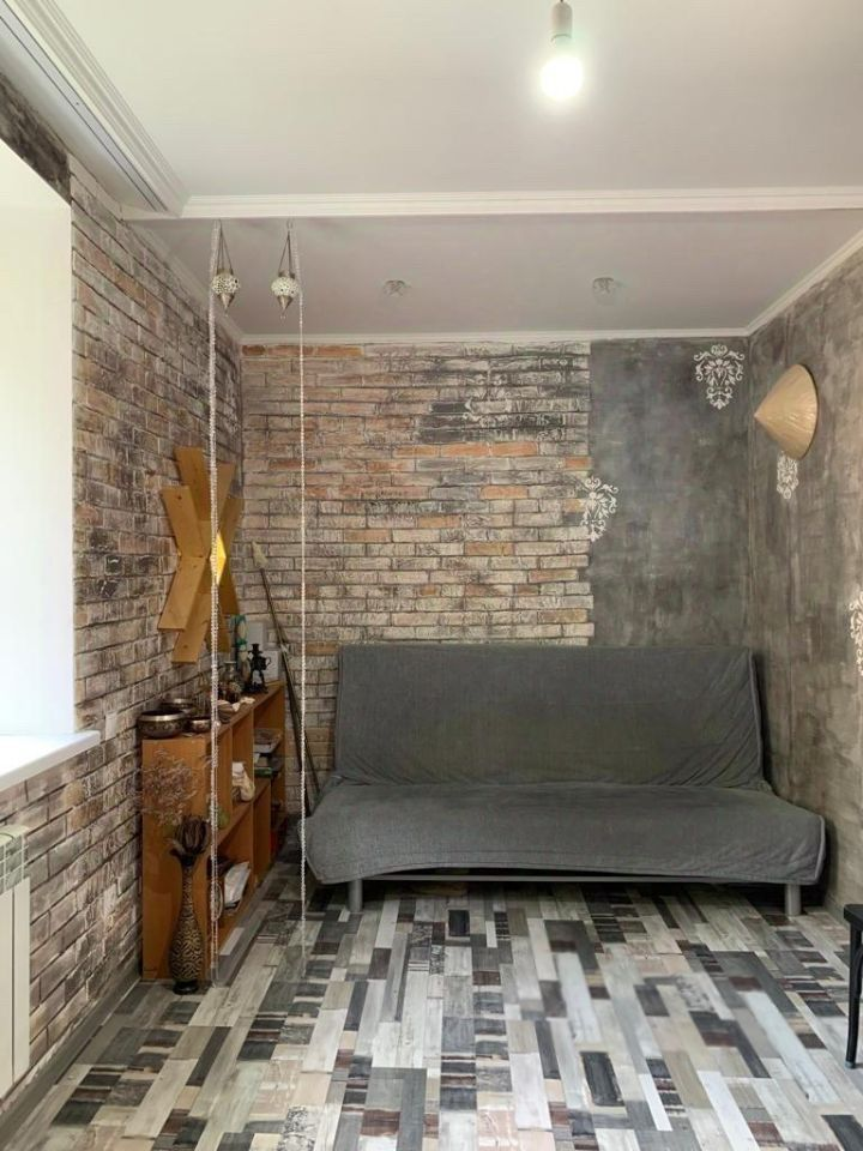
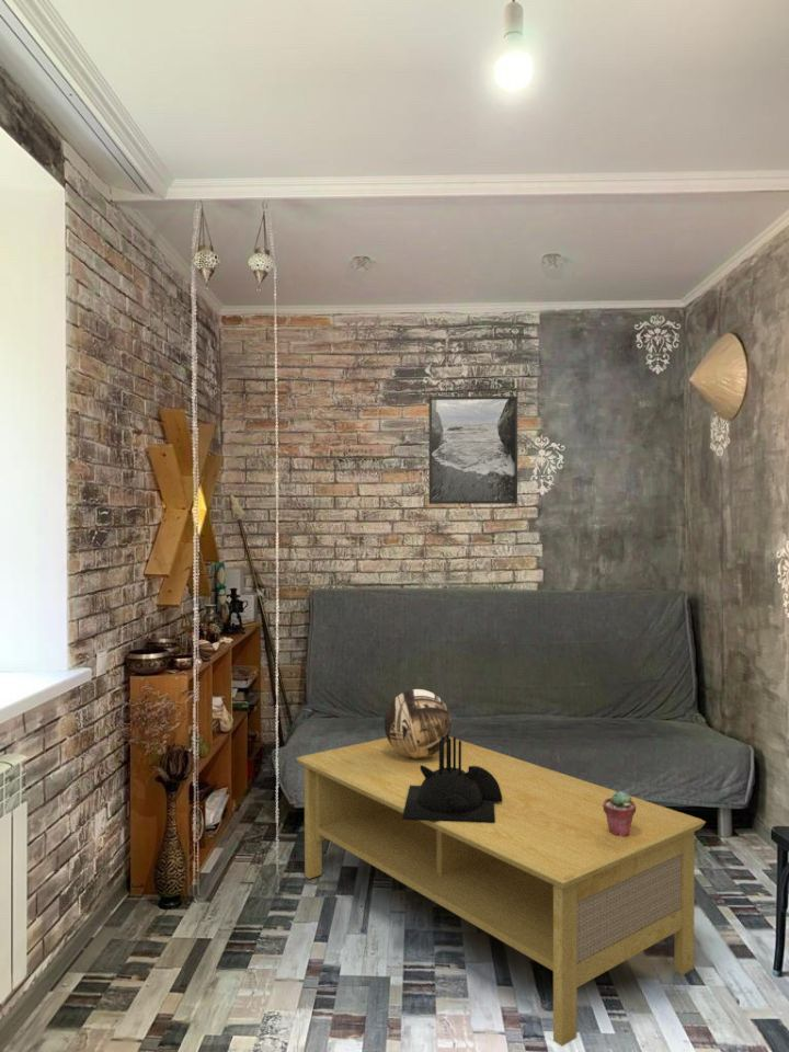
+ candle holder [402,734,503,823]
+ decorative bowl [384,688,453,758]
+ coffee table [295,735,707,1048]
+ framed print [427,395,518,505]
+ potted succulent [603,790,636,837]
